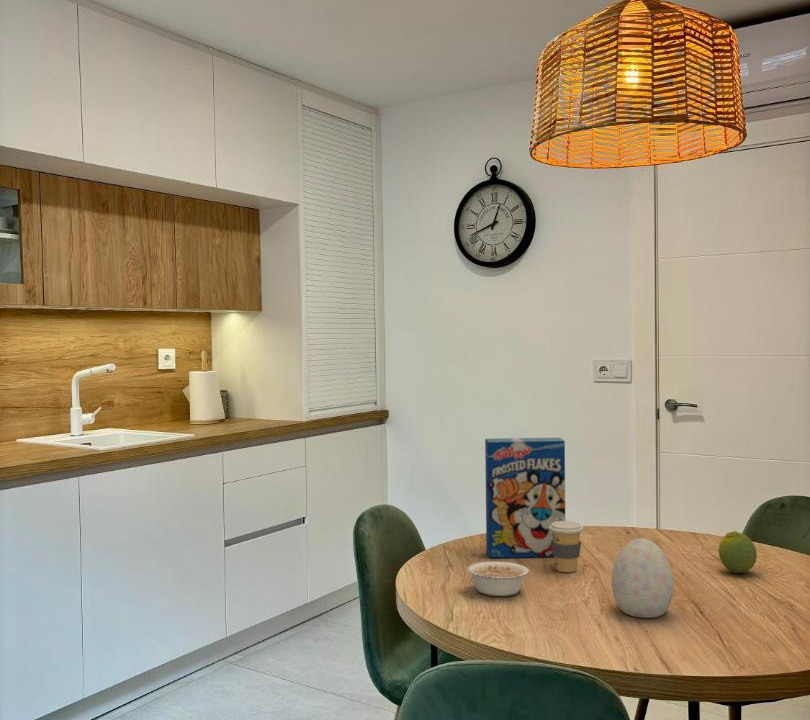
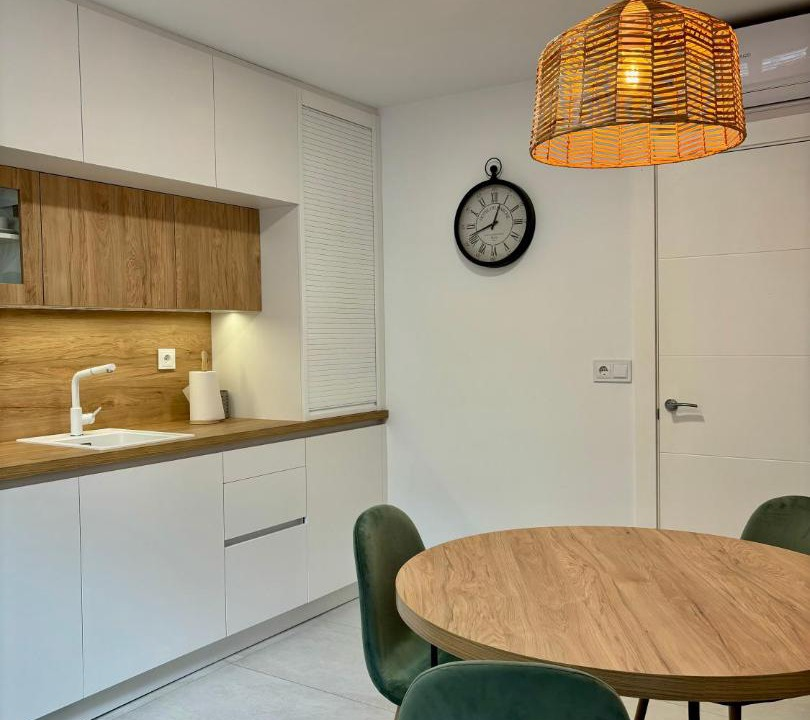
- cereal box [484,437,566,559]
- fruit [718,530,758,574]
- legume [466,560,530,597]
- decorative egg [611,538,675,619]
- coffee cup [549,520,584,573]
